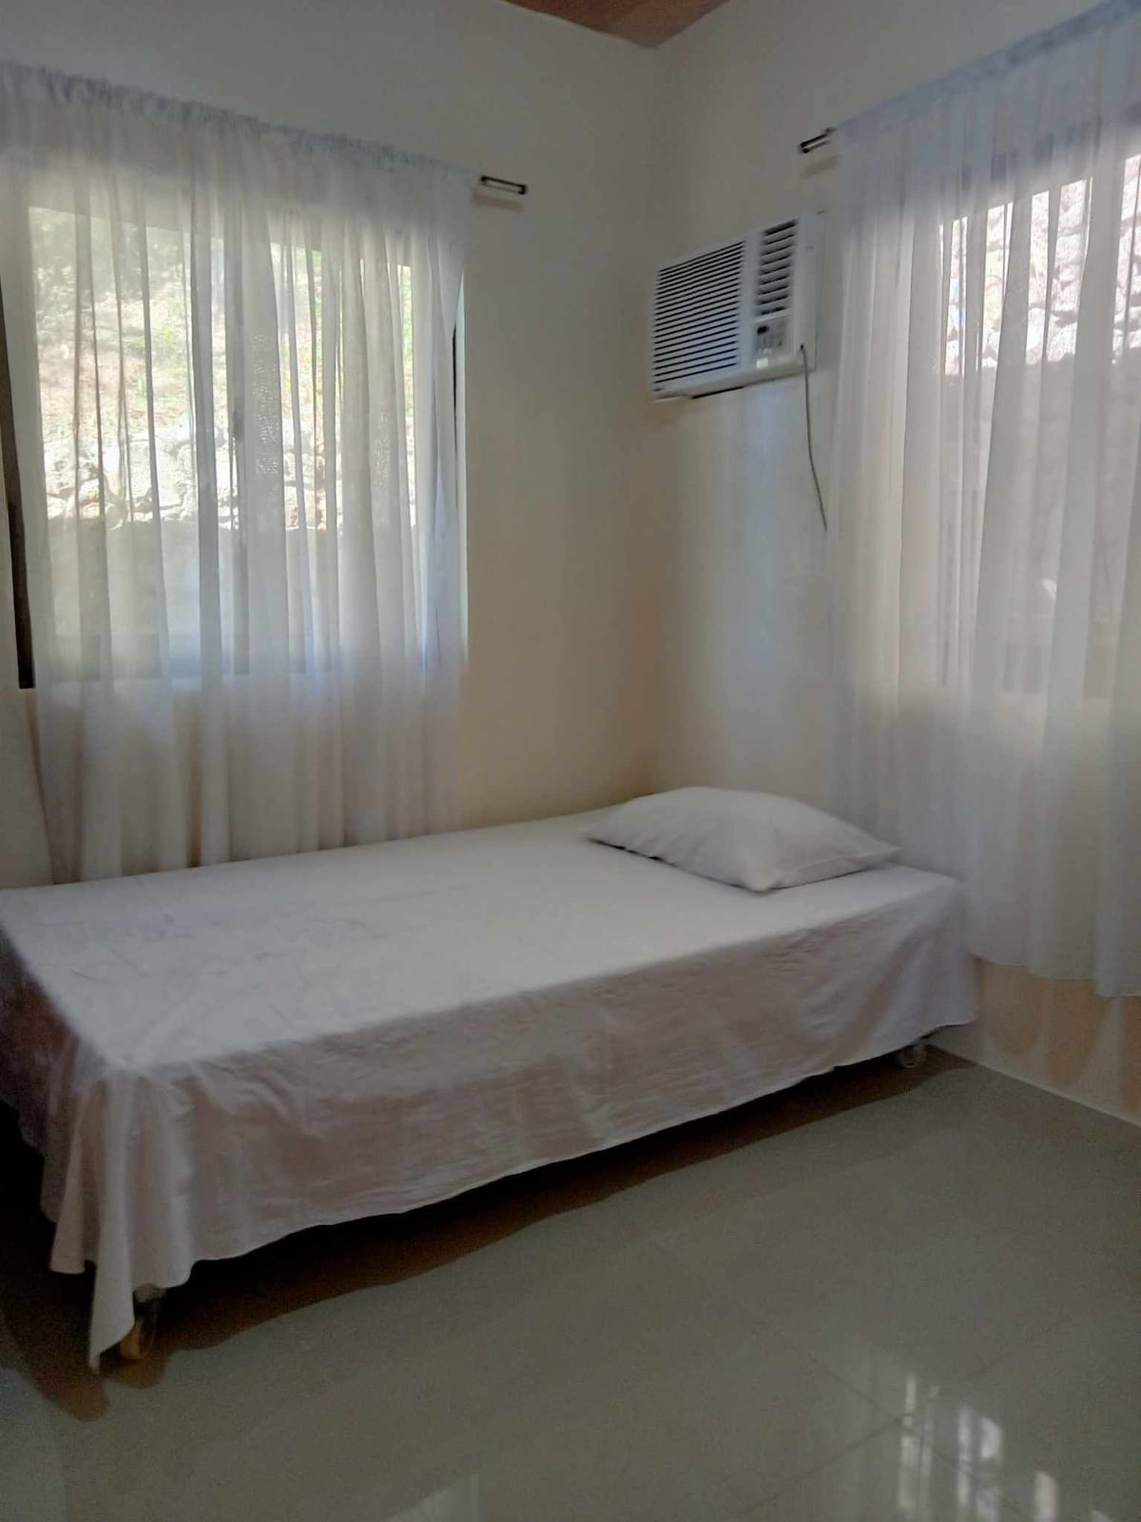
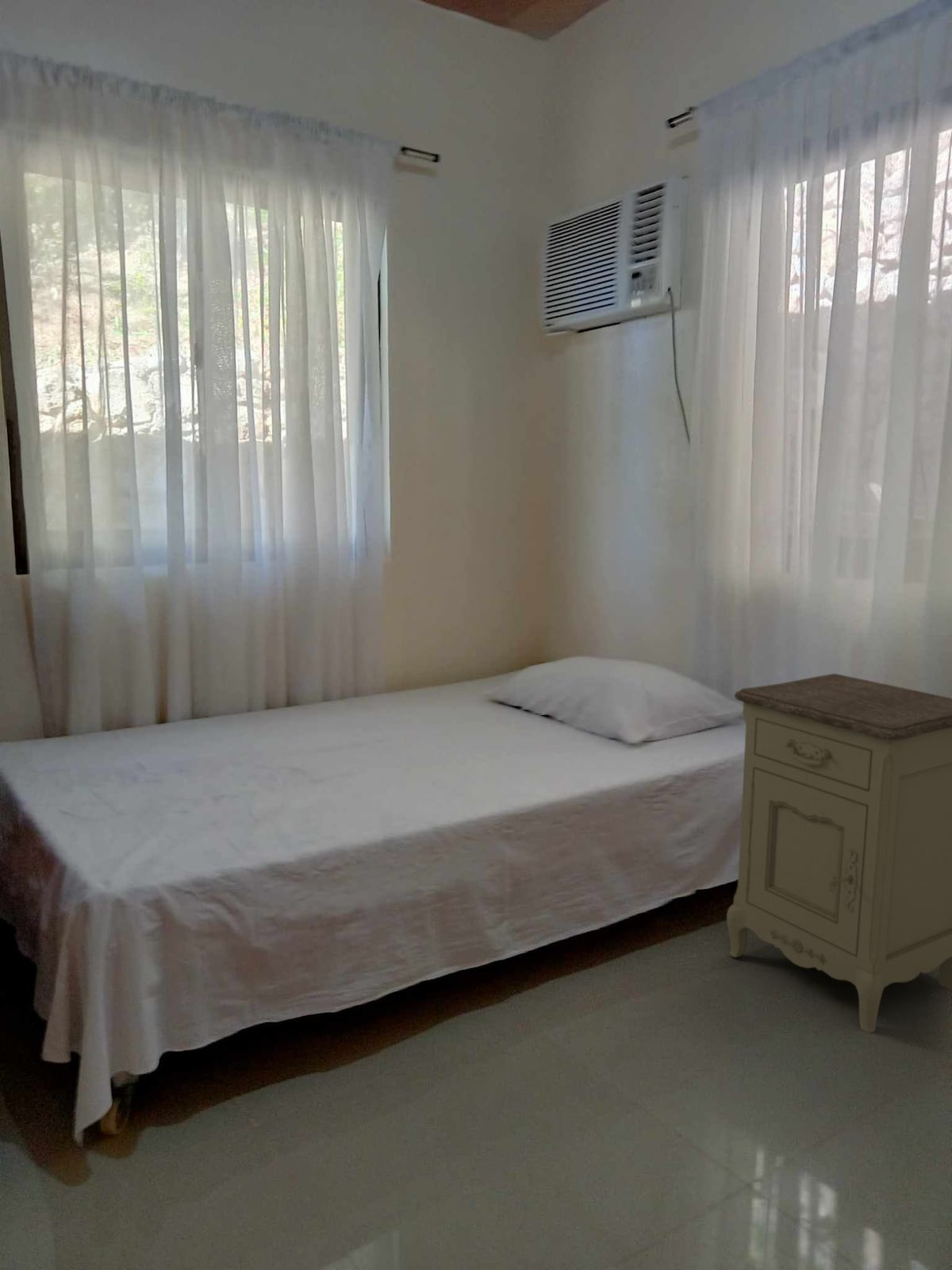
+ nightstand [726,673,952,1034]
